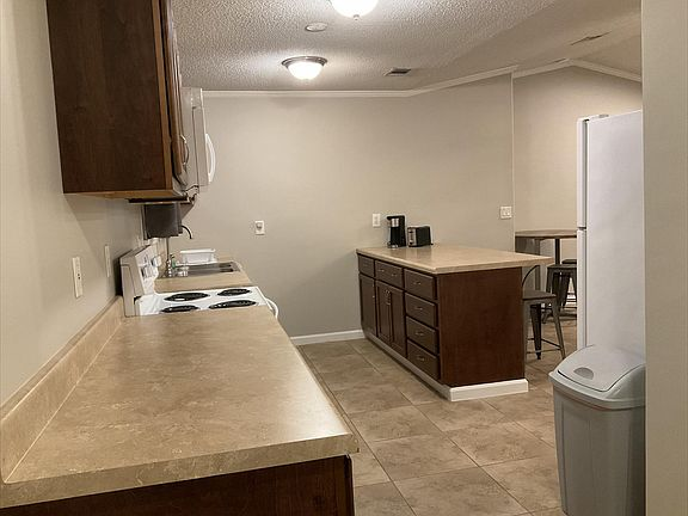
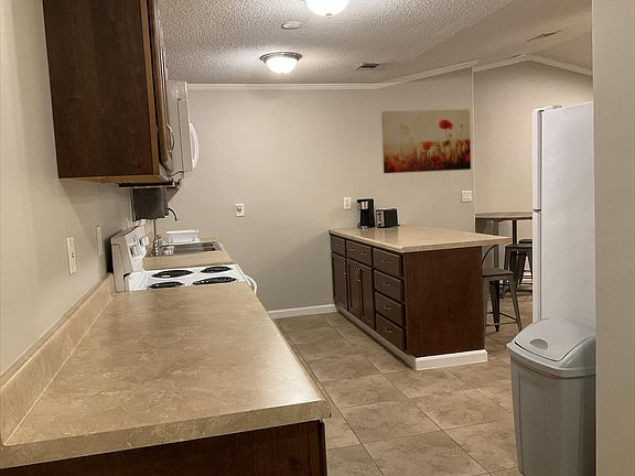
+ wall art [380,108,472,174]
